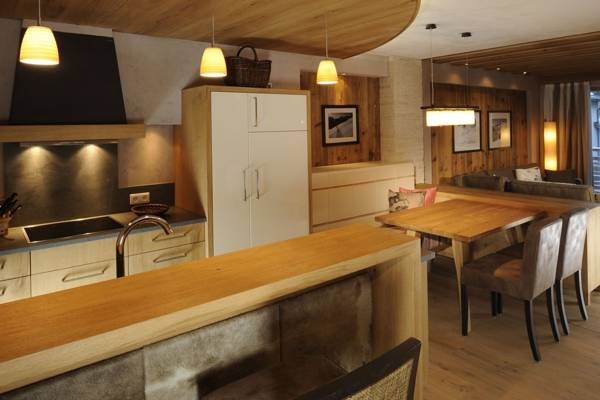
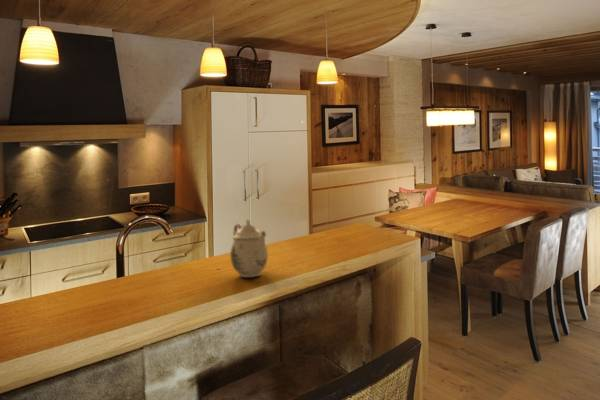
+ teapot [229,218,269,278]
